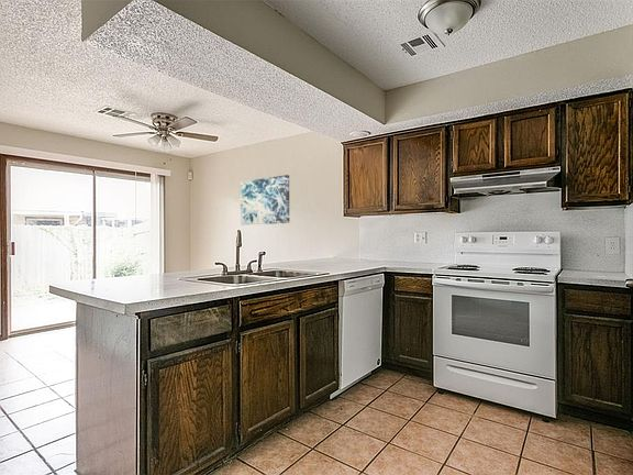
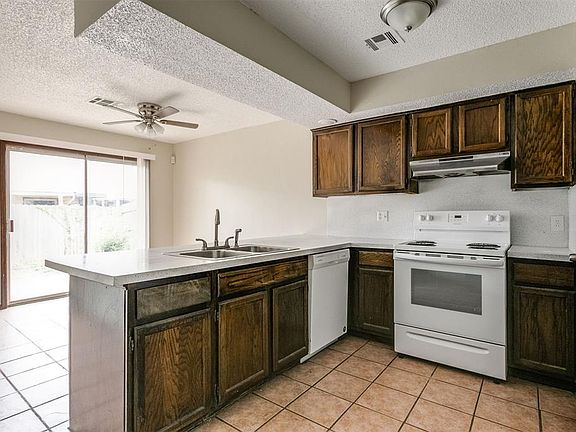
- wall art [240,174,290,227]
